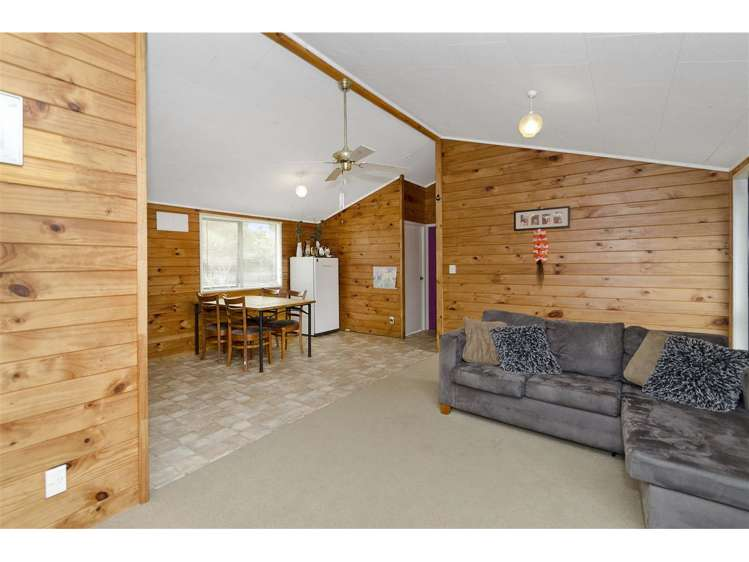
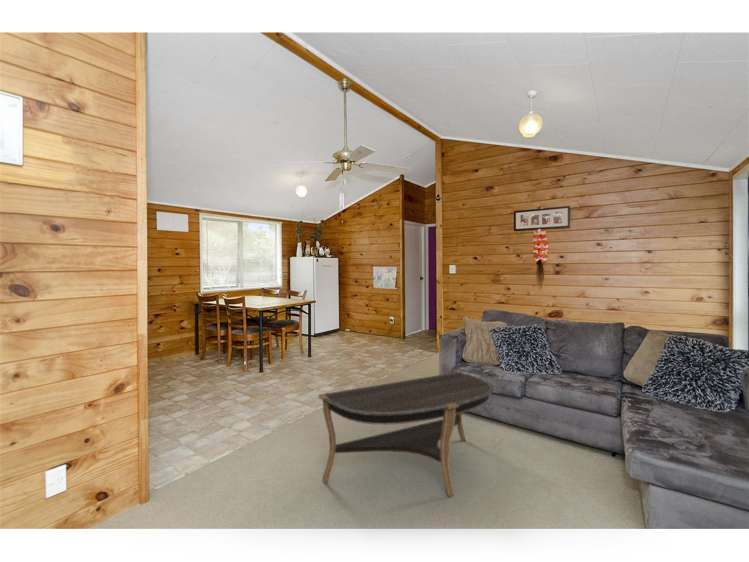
+ coffee table [317,371,496,498]
